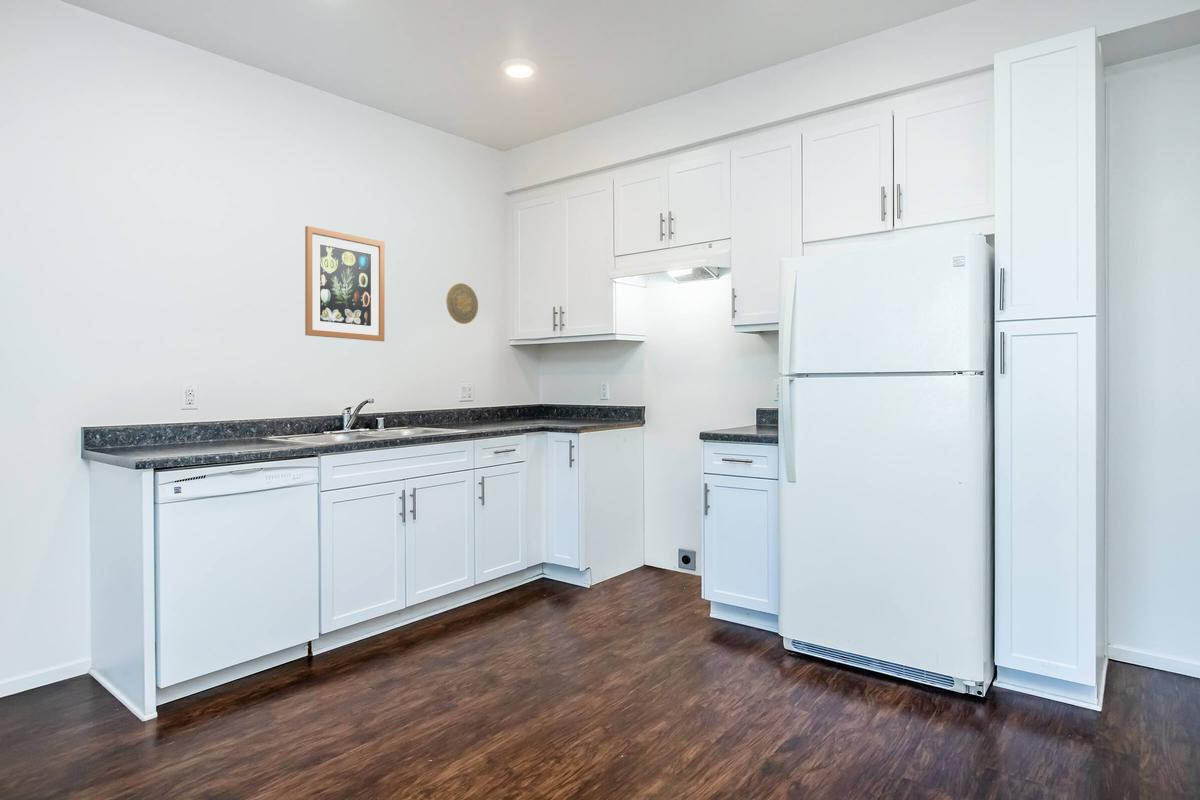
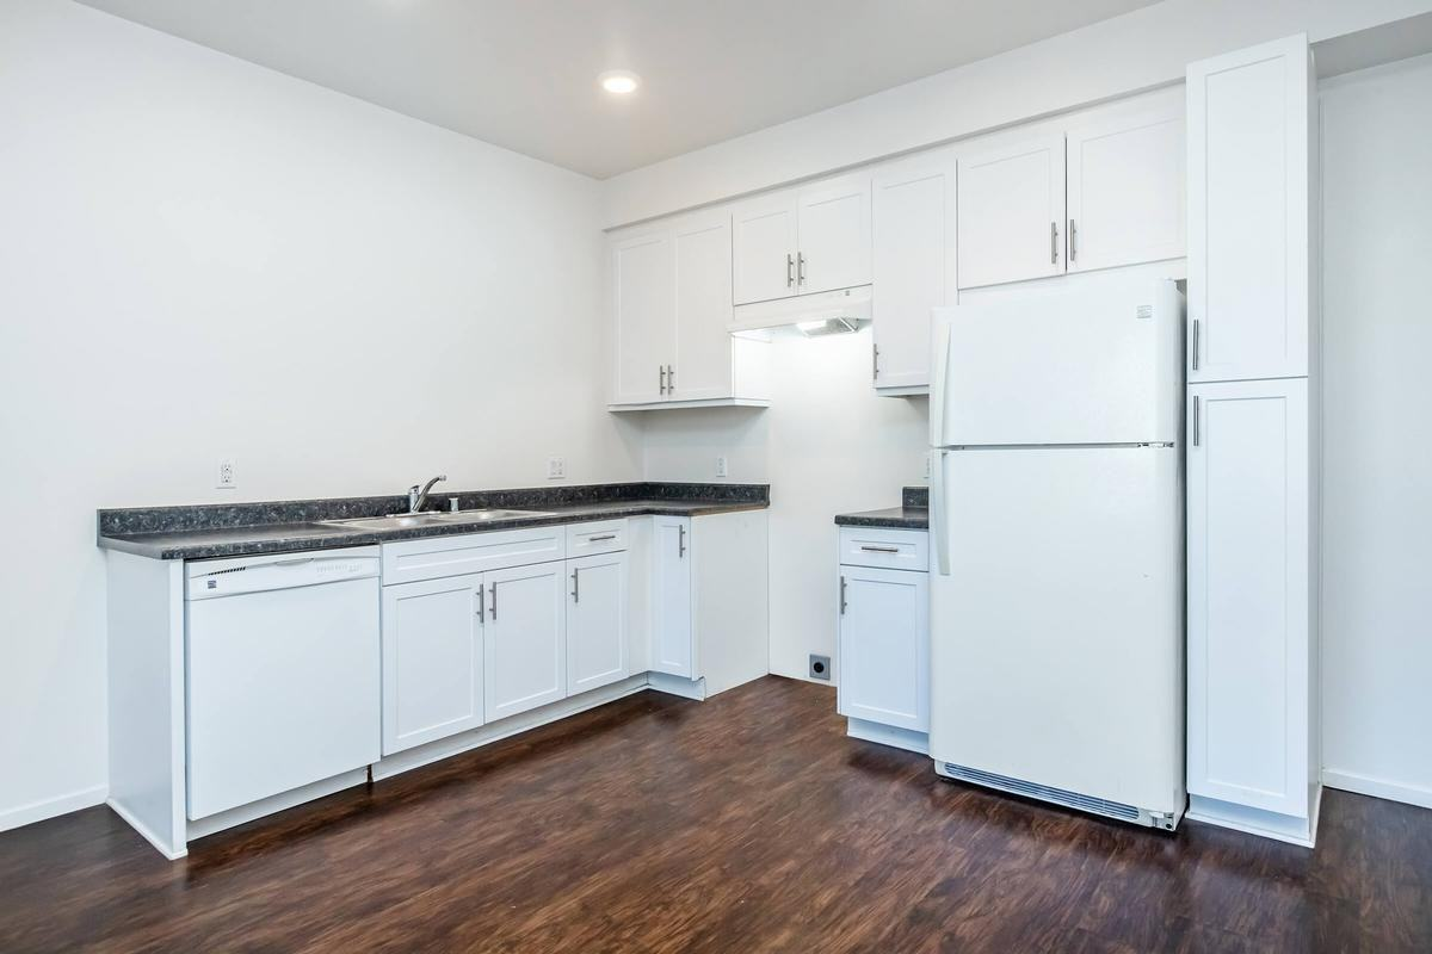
- wall art [304,225,386,342]
- decorative plate [445,282,479,325]
